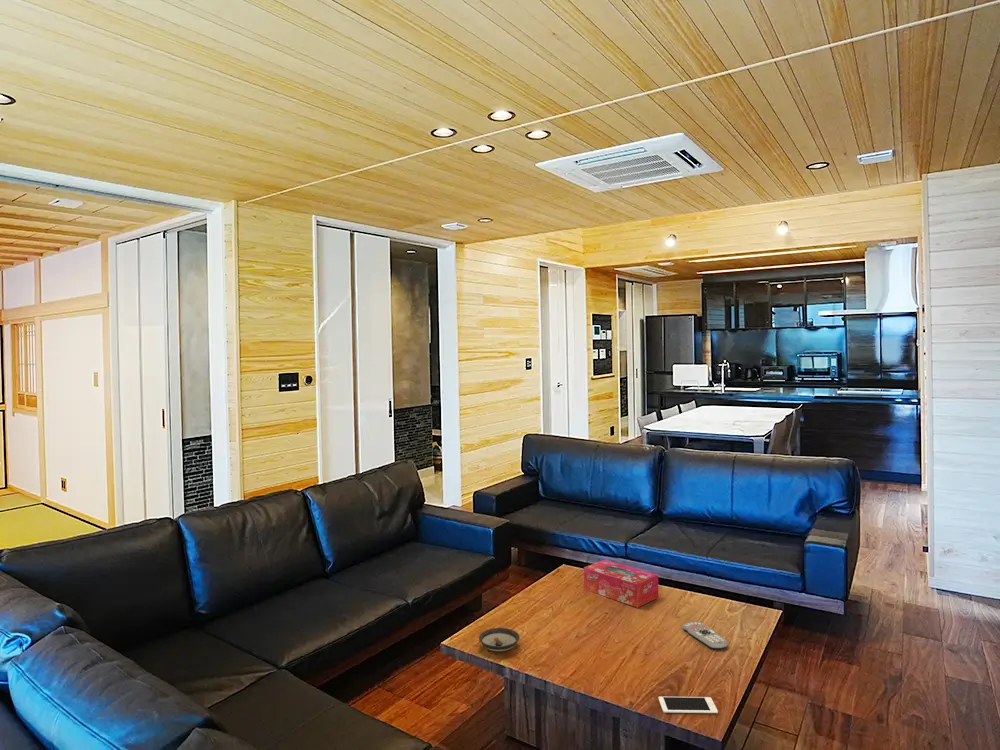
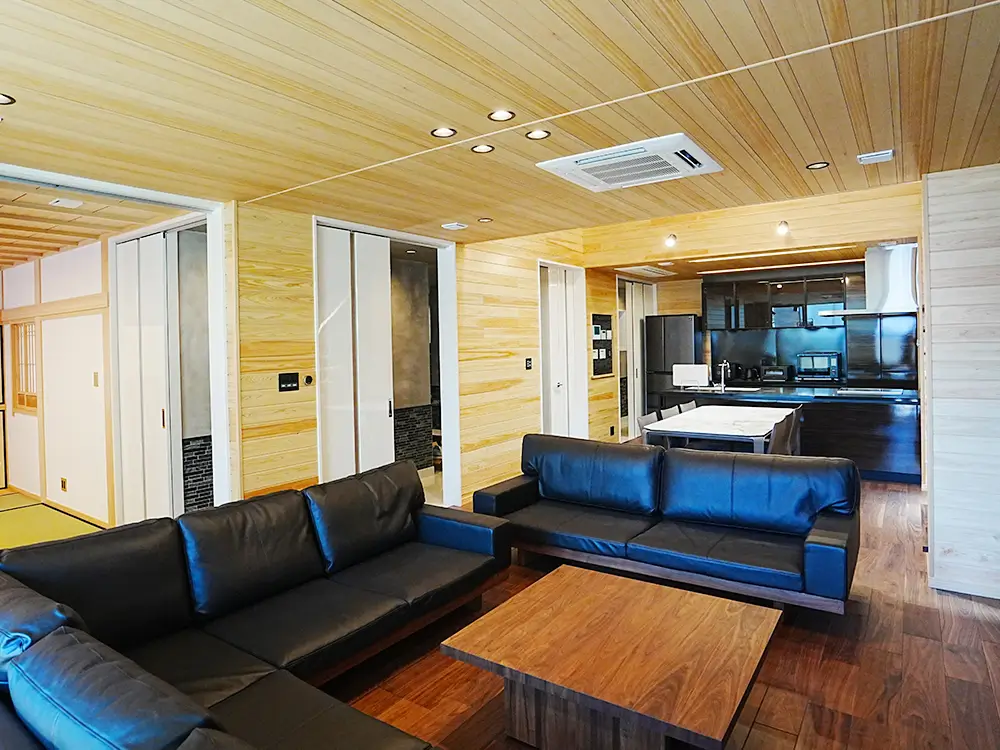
- tissue box [583,559,659,608]
- cell phone [657,696,719,714]
- remote control [681,621,729,650]
- saucer [478,627,521,652]
